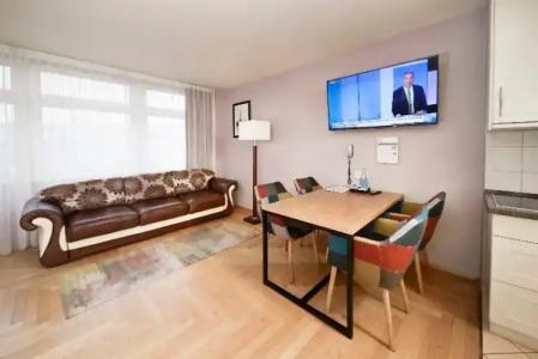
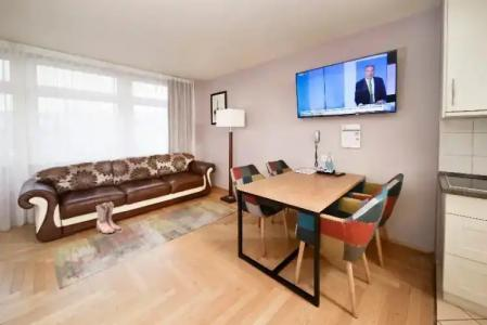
+ boots [95,200,123,234]
